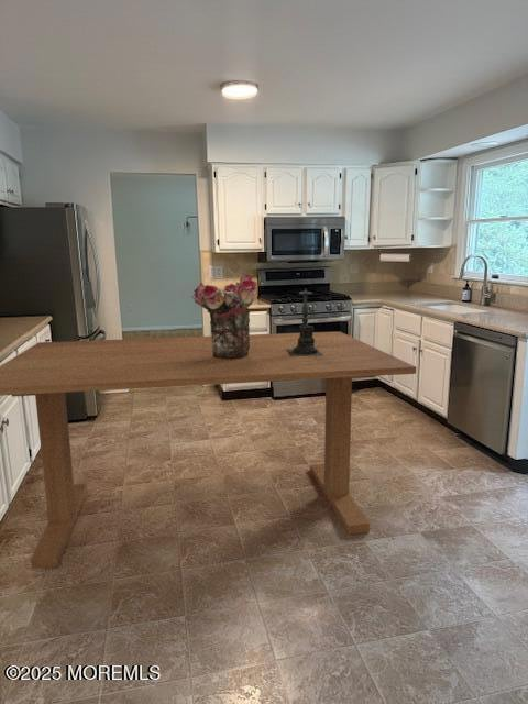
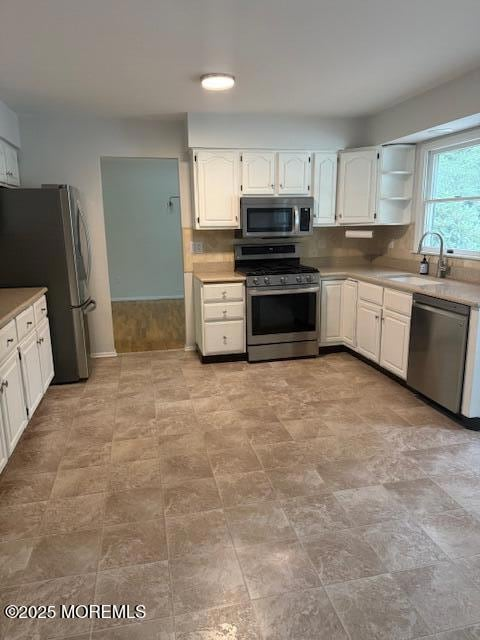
- dining table [0,330,417,570]
- candle holder [286,289,323,356]
- bouquet [190,272,258,359]
